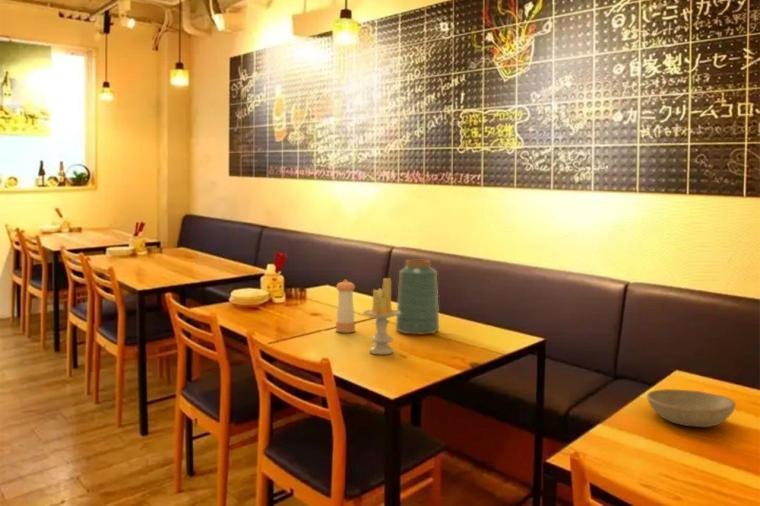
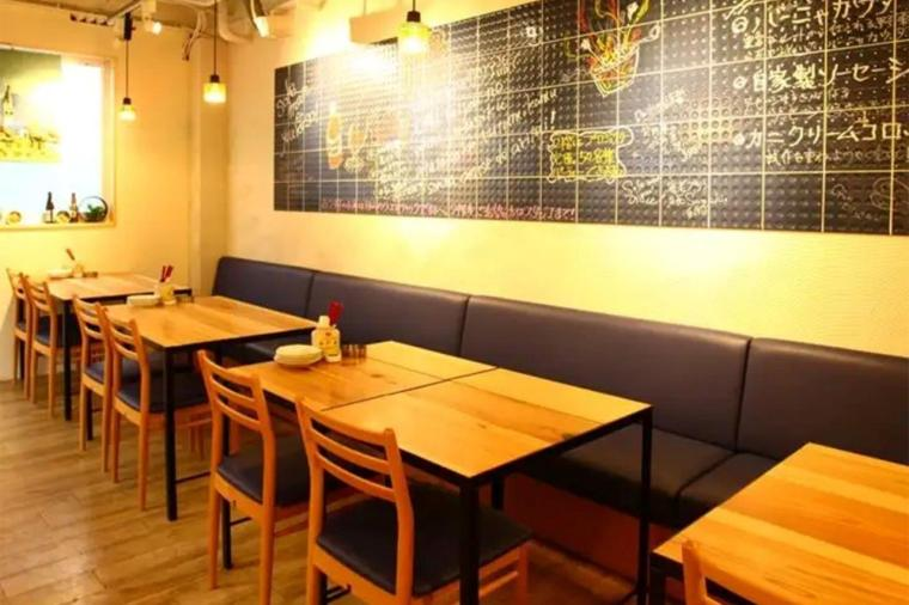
- bowl [646,388,737,428]
- pepper shaker [335,279,356,333]
- vase [395,259,440,335]
- candle [362,277,400,355]
